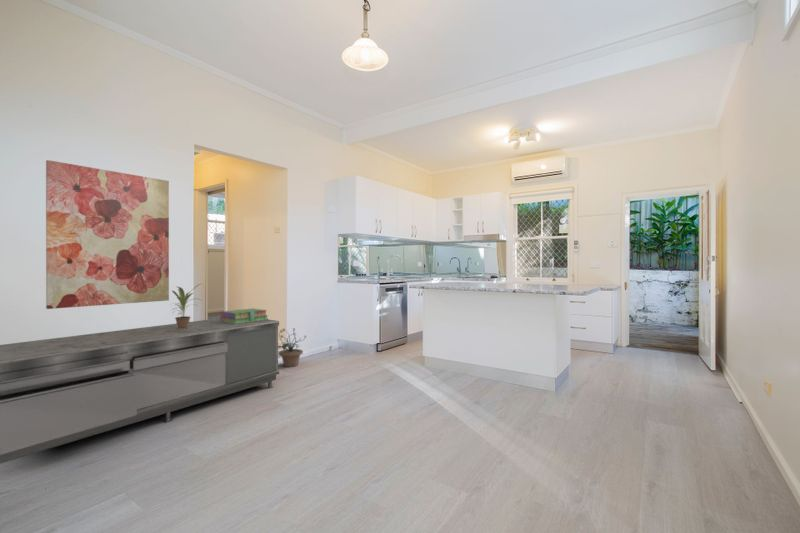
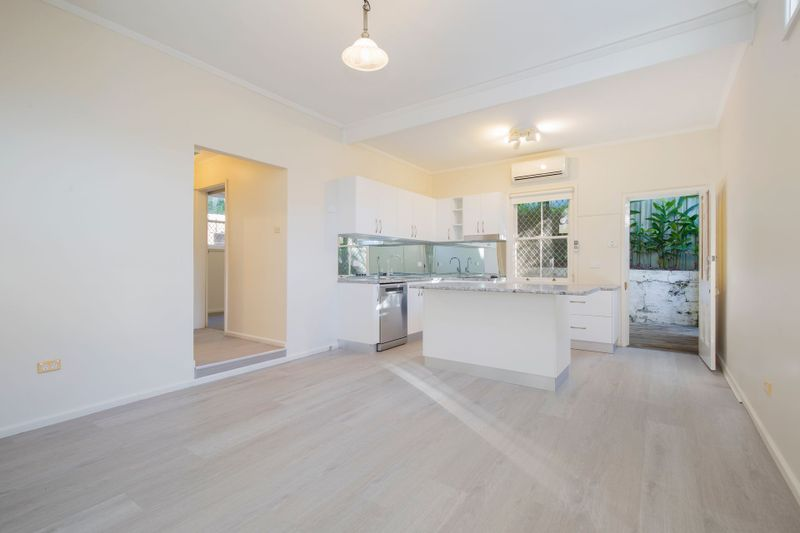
- potted plant [169,283,202,329]
- sideboard [0,317,280,464]
- wall art [45,159,170,310]
- stack of books [219,307,269,324]
- potted plant [278,327,308,368]
